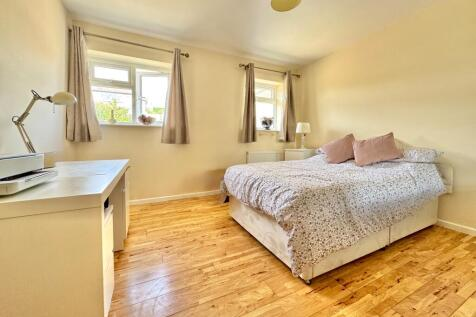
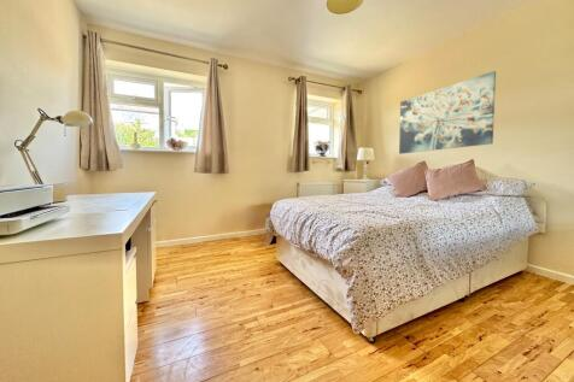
+ wall art [398,70,497,155]
